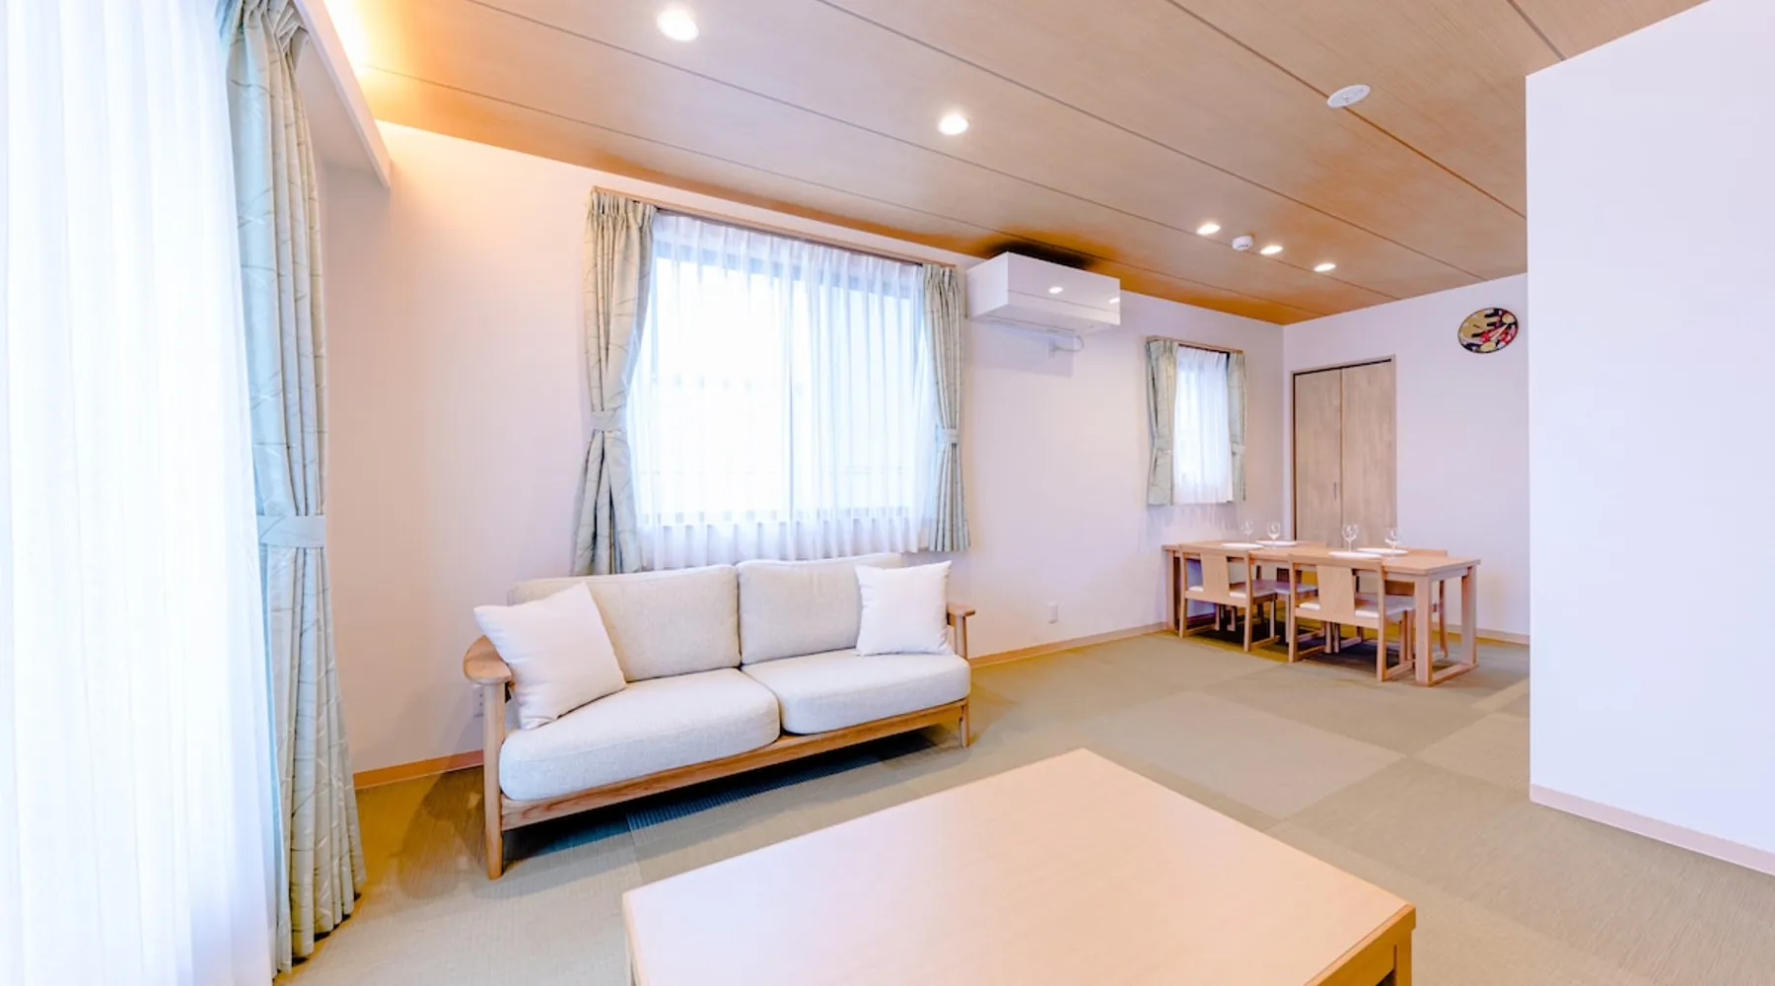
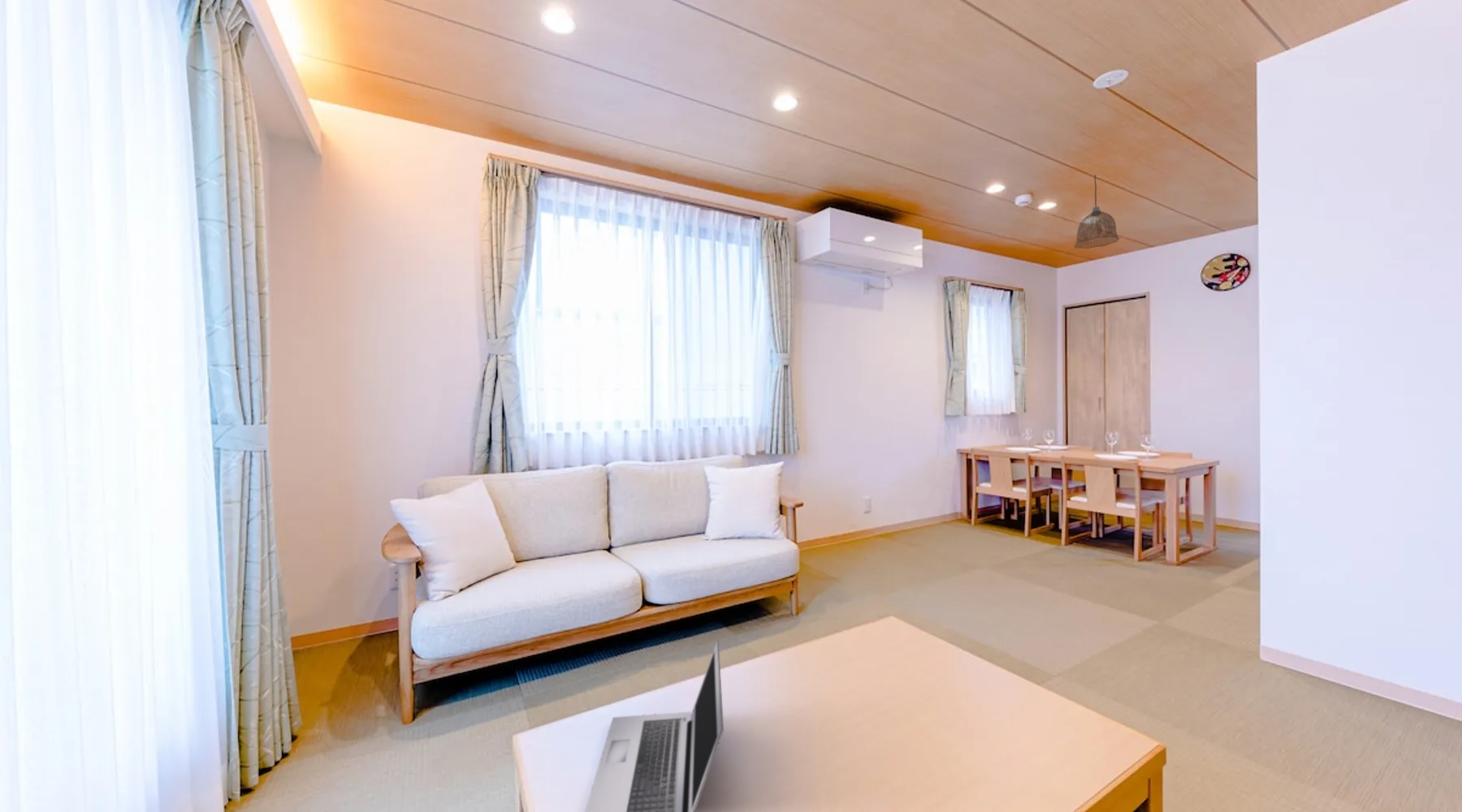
+ laptop [584,639,725,812]
+ pendant lamp [1073,174,1120,249]
